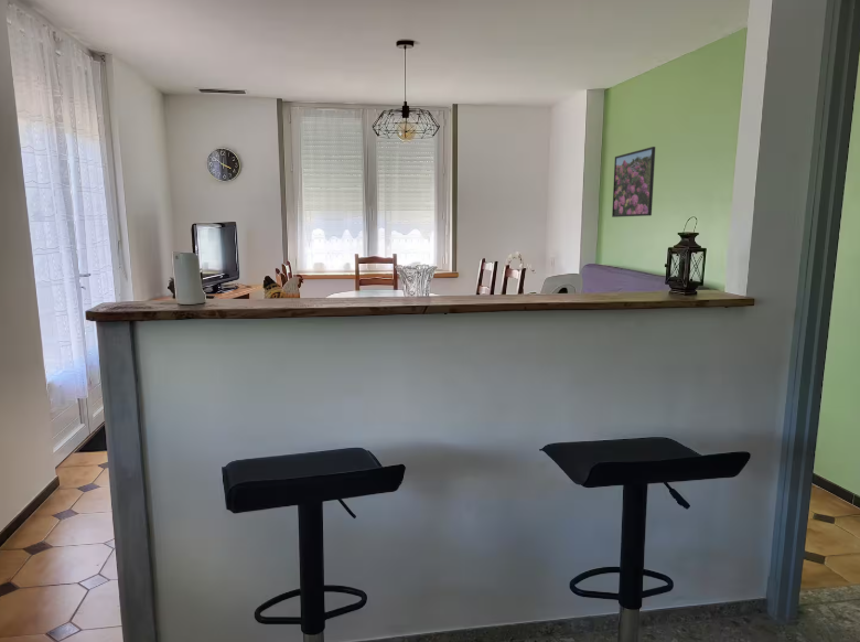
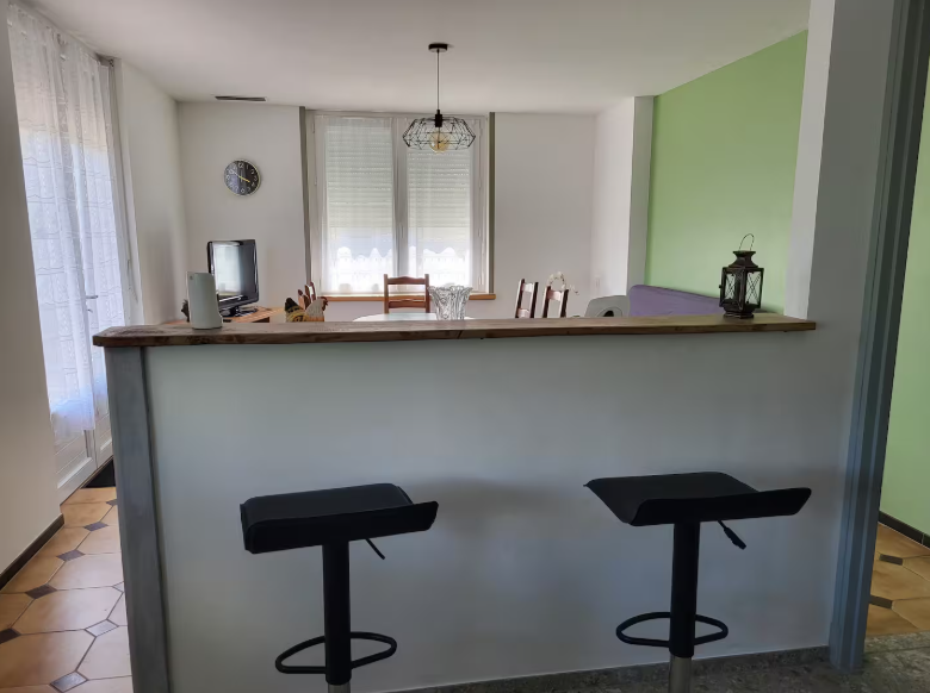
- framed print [611,146,656,218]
